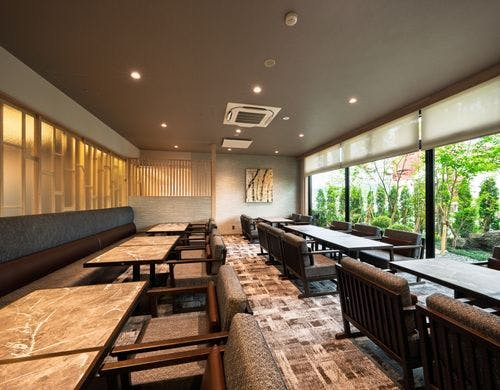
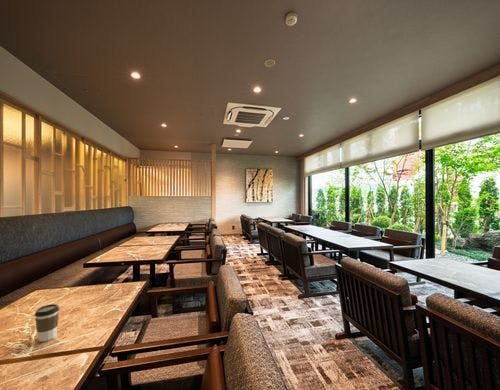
+ coffee cup [34,303,60,343]
